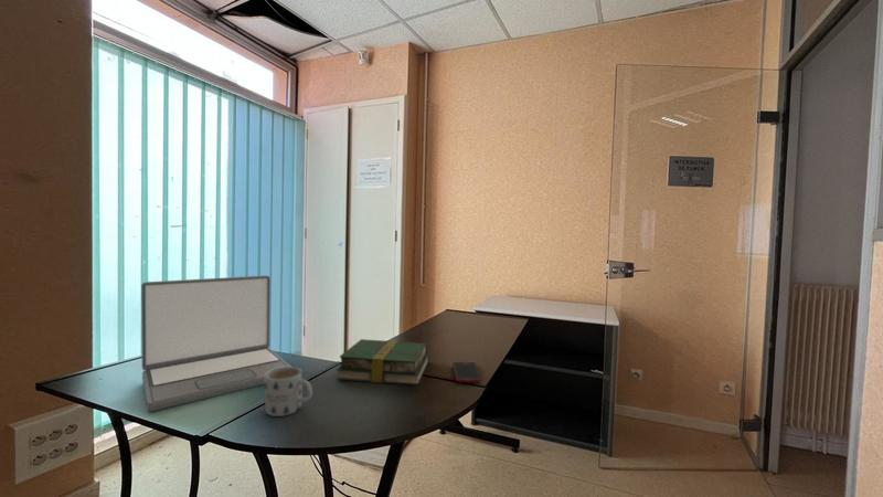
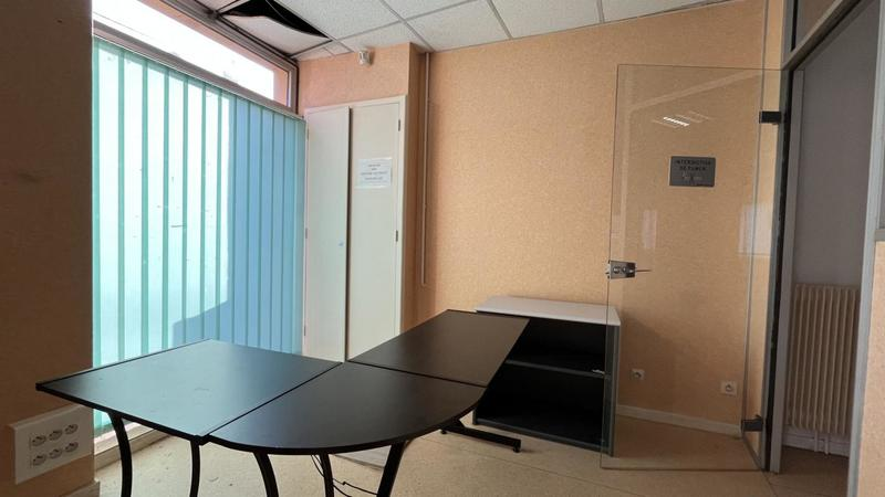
- cell phone [451,361,482,384]
- book [336,338,430,387]
- laptop [140,274,292,412]
- mug [264,366,313,417]
